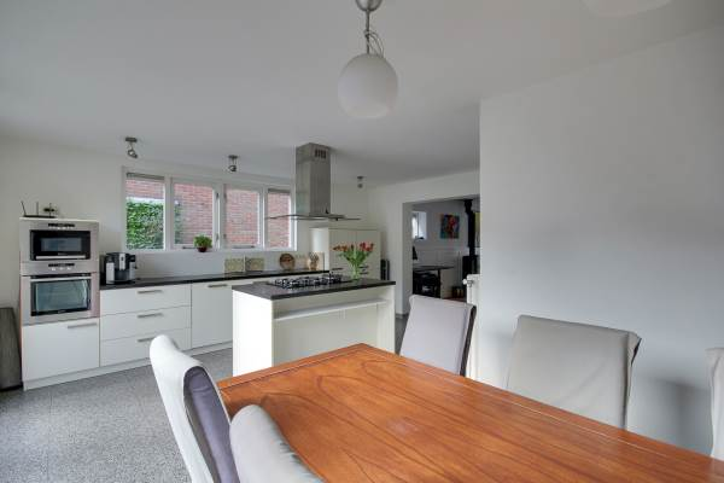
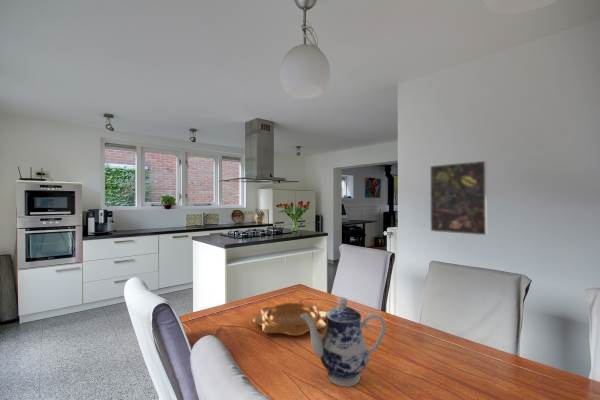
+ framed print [429,160,488,236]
+ teapot [300,296,387,388]
+ decorative bowl [252,302,327,337]
